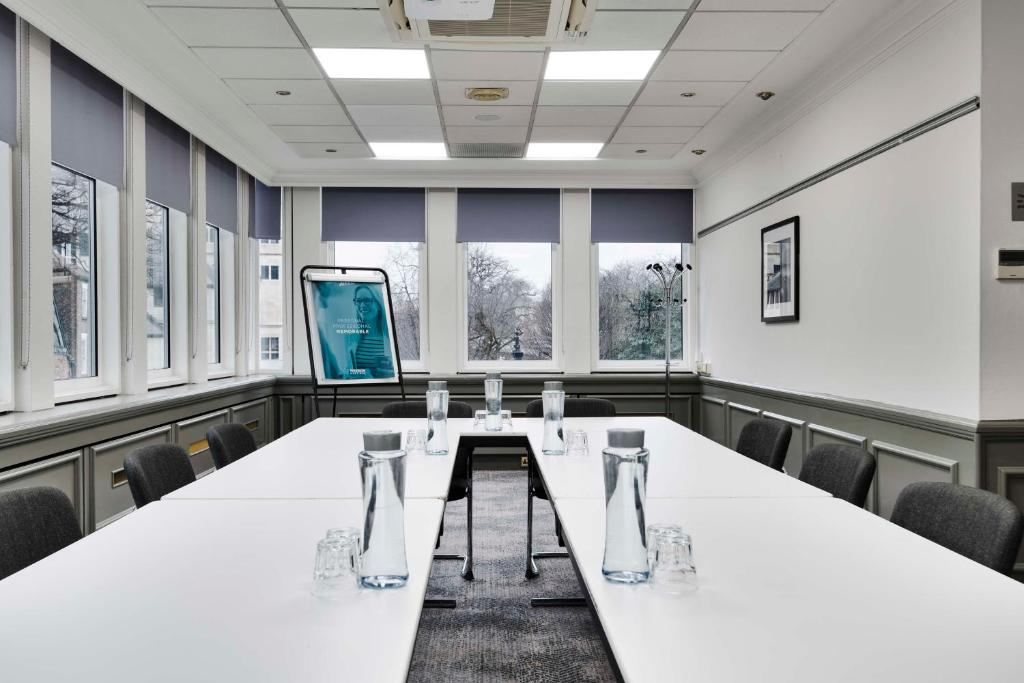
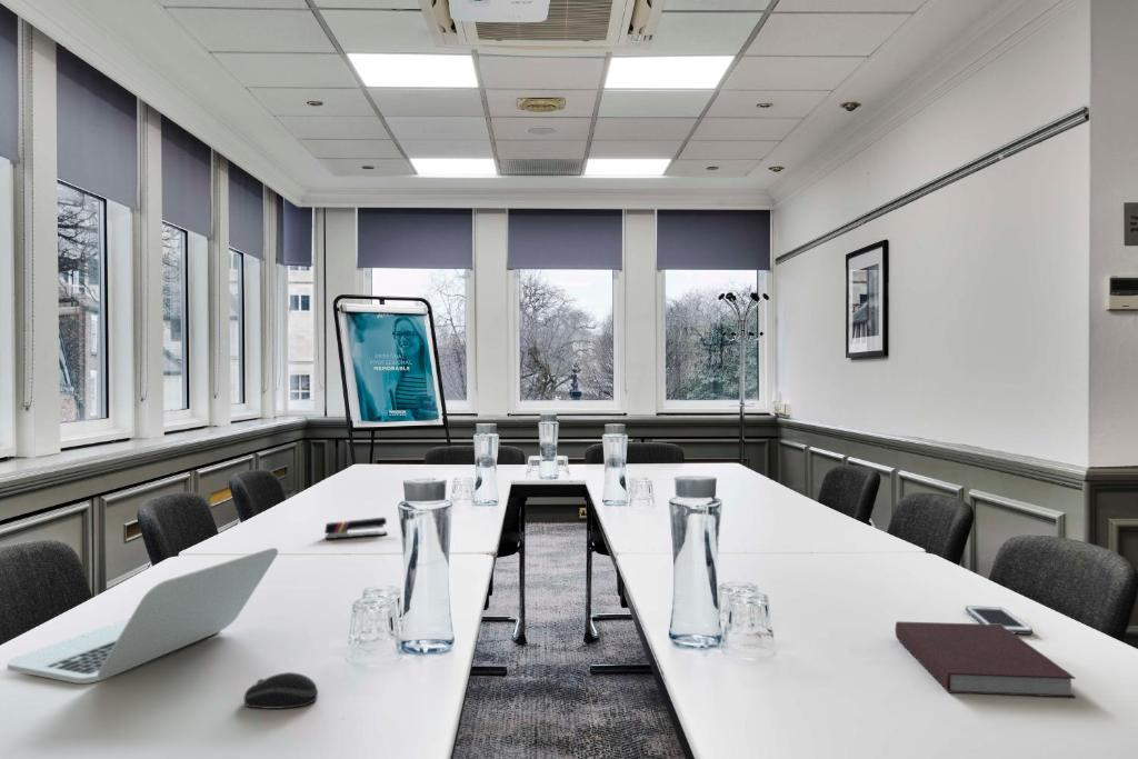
+ notebook [895,620,1077,699]
+ cell phone [965,605,1034,636]
+ computer mouse [243,671,319,710]
+ stapler [323,516,388,540]
+ laptop [7,547,279,685]
